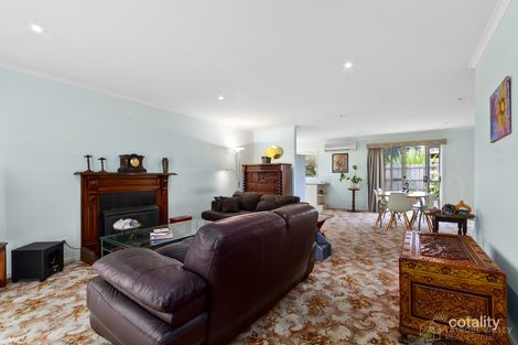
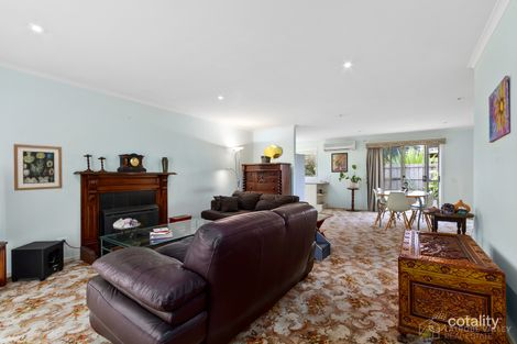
+ wall art [13,143,64,191]
